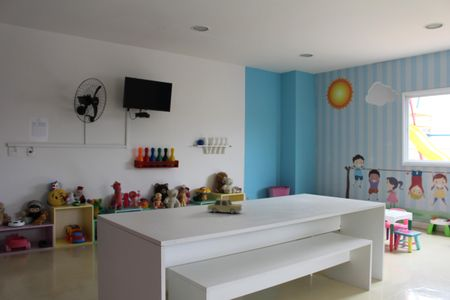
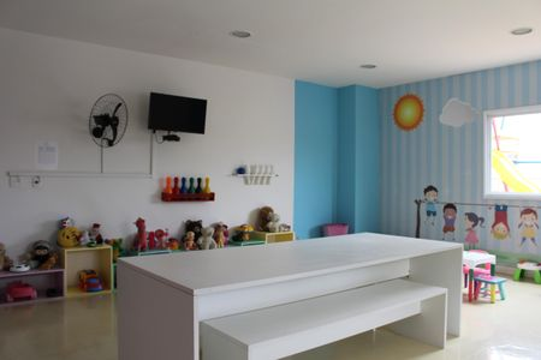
- toy car [206,197,243,215]
